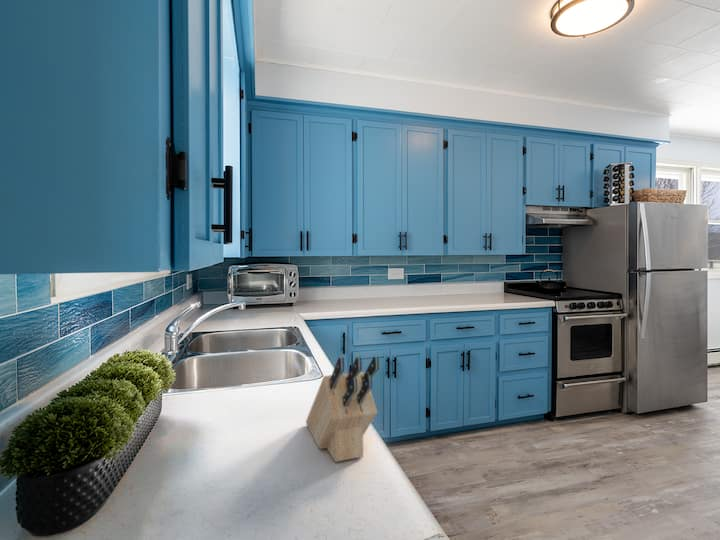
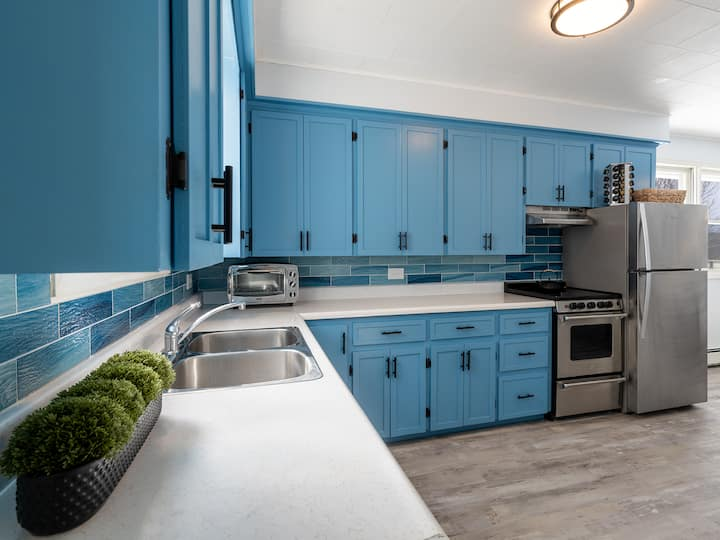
- knife block [305,355,380,463]
